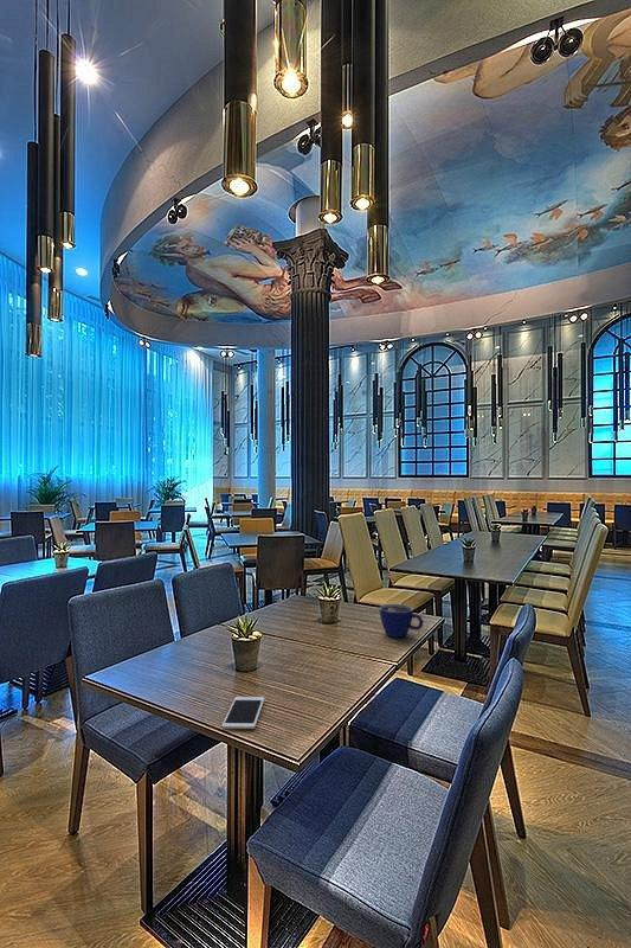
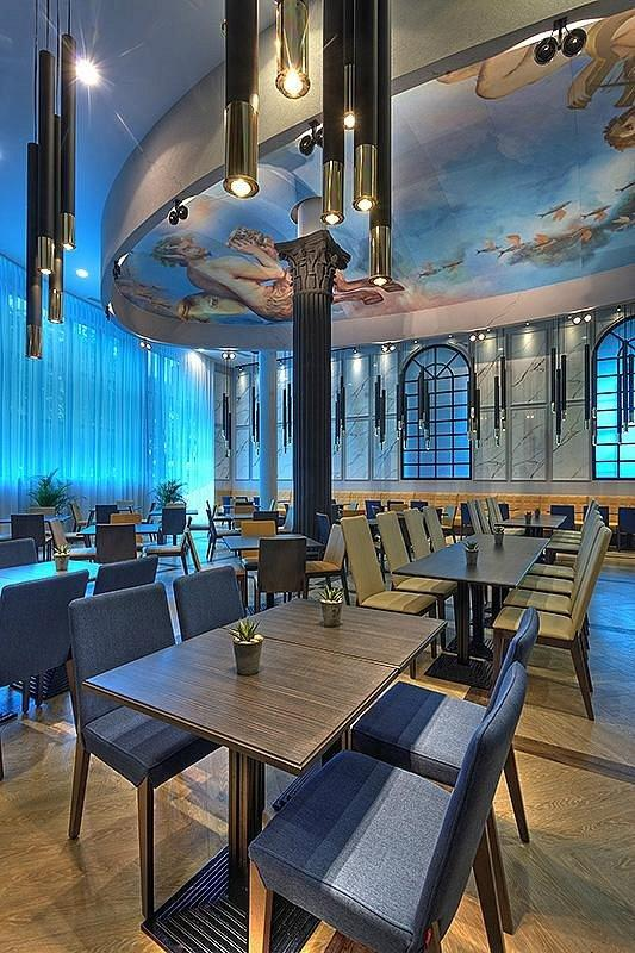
- cell phone [220,696,265,730]
- cup [379,603,425,639]
